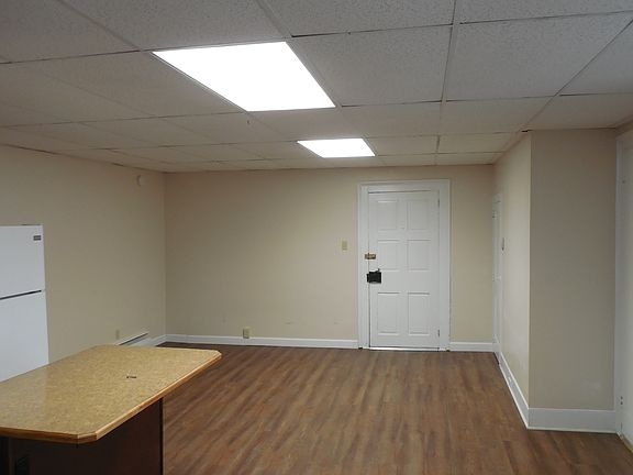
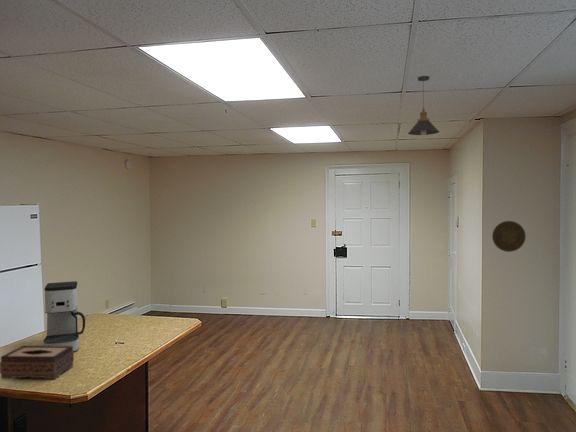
+ coffee maker [43,280,86,353]
+ decorative plate [491,220,527,253]
+ pendant light [407,75,440,136]
+ tissue box [0,345,75,380]
